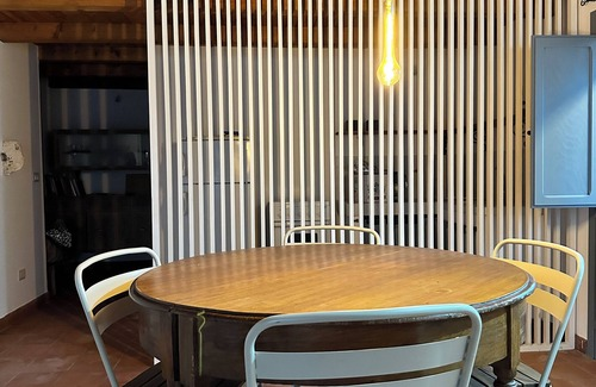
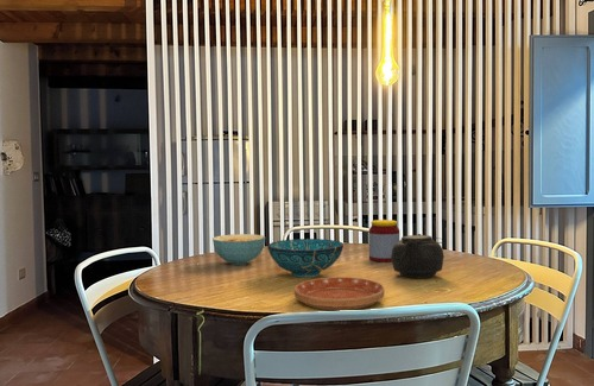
+ saucer [293,276,386,311]
+ cereal bowl [211,233,266,266]
+ teapot [391,233,447,279]
+ jar [368,219,400,264]
+ decorative bowl [266,238,345,279]
